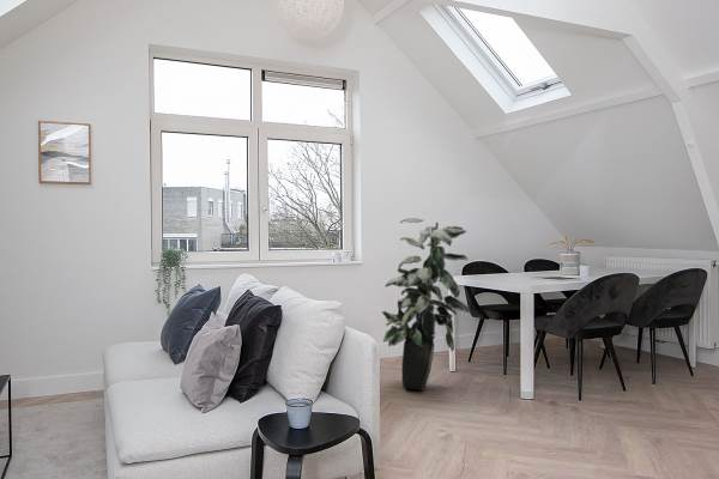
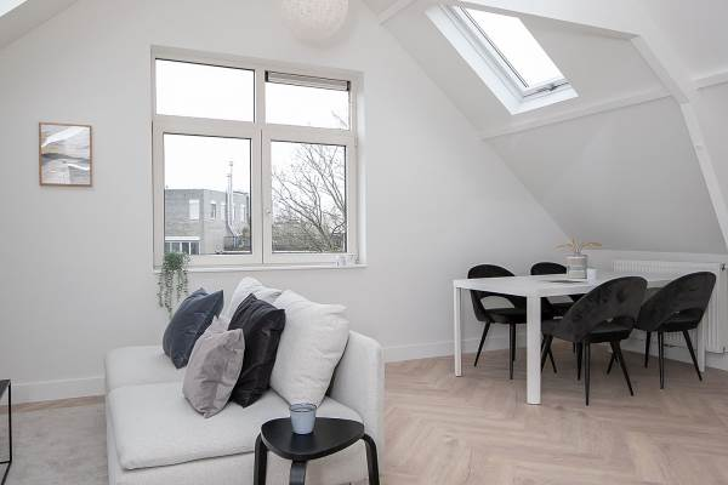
- indoor plant [381,217,471,392]
